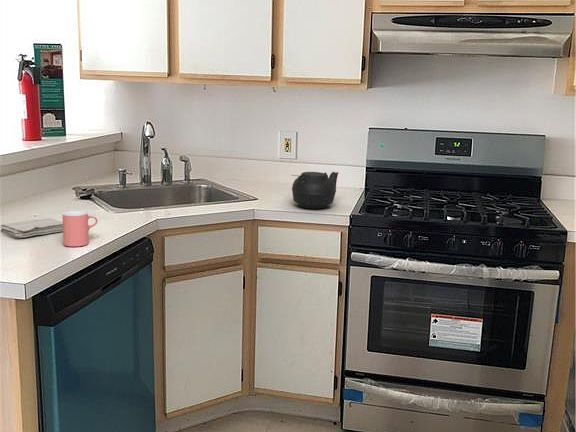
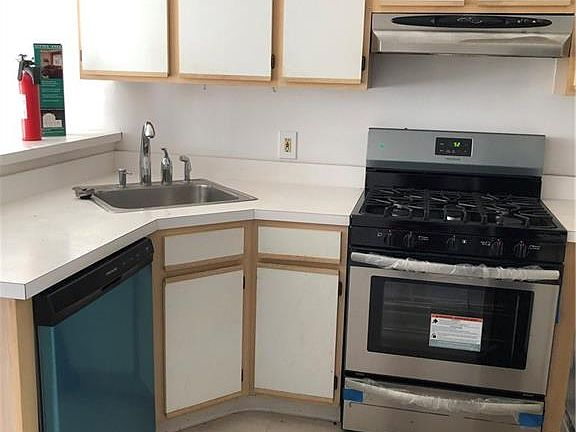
- washcloth [0,217,63,239]
- teapot [291,171,339,210]
- cup [61,210,99,247]
